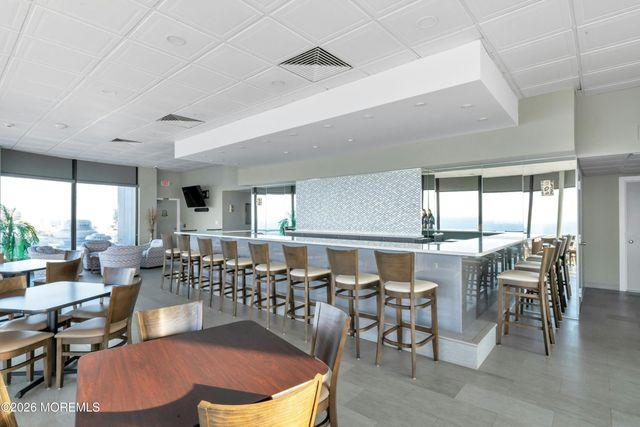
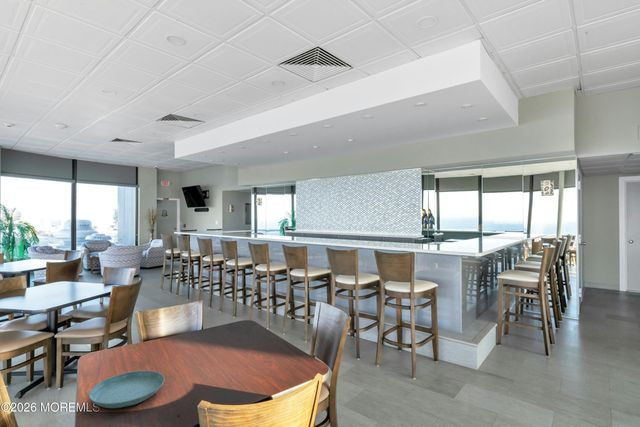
+ saucer [88,370,165,409]
